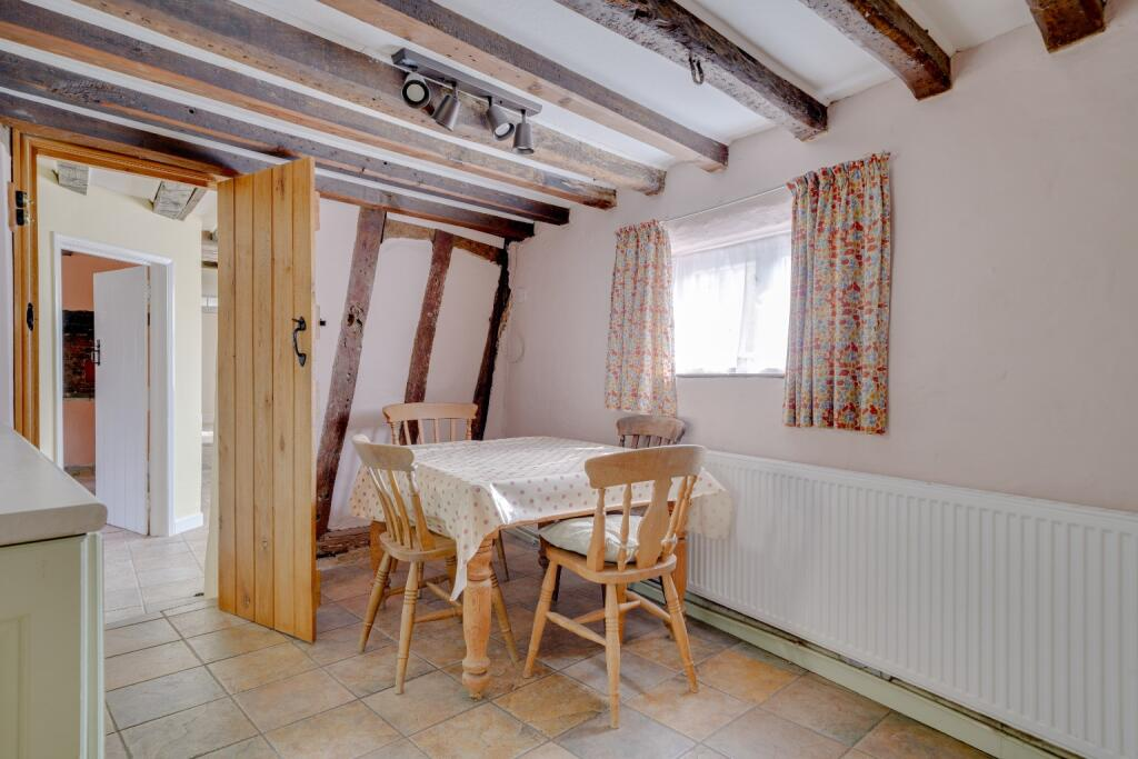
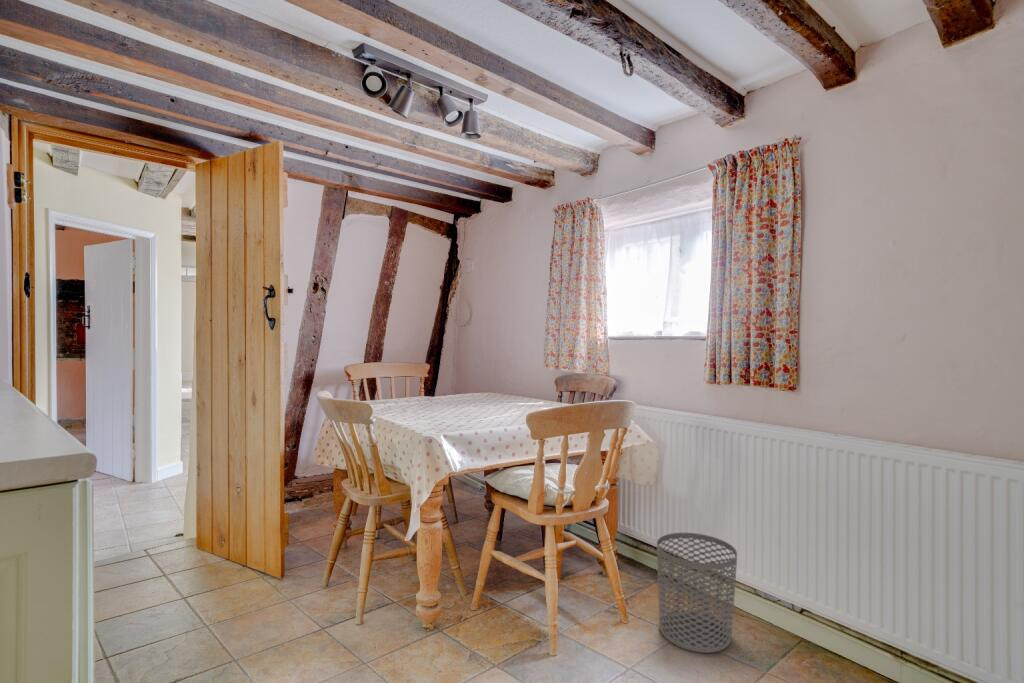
+ waste bin [656,532,738,654]
